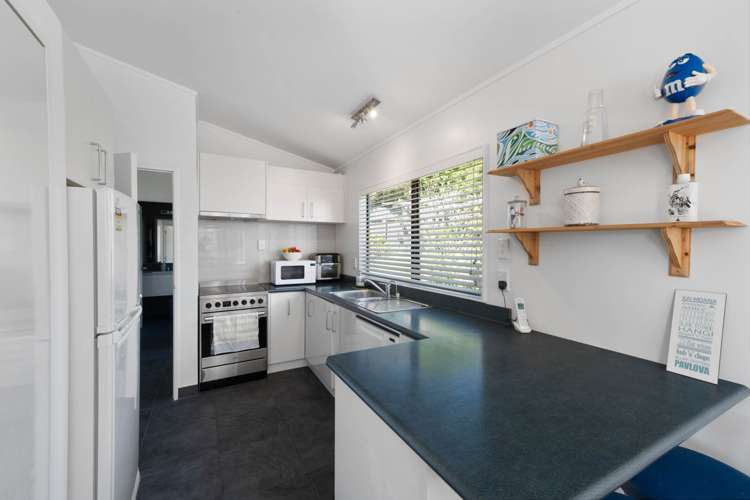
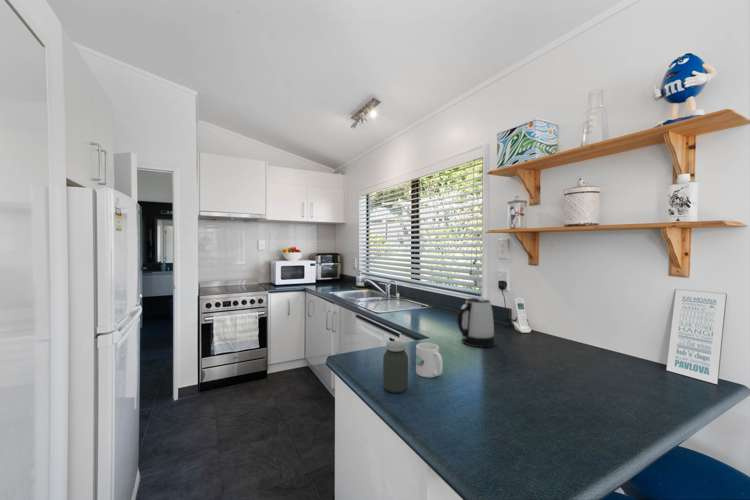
+ jar [382,340,409,394]
+ kettle [456,297,495,348]
+ mug [415,342,444,378]
